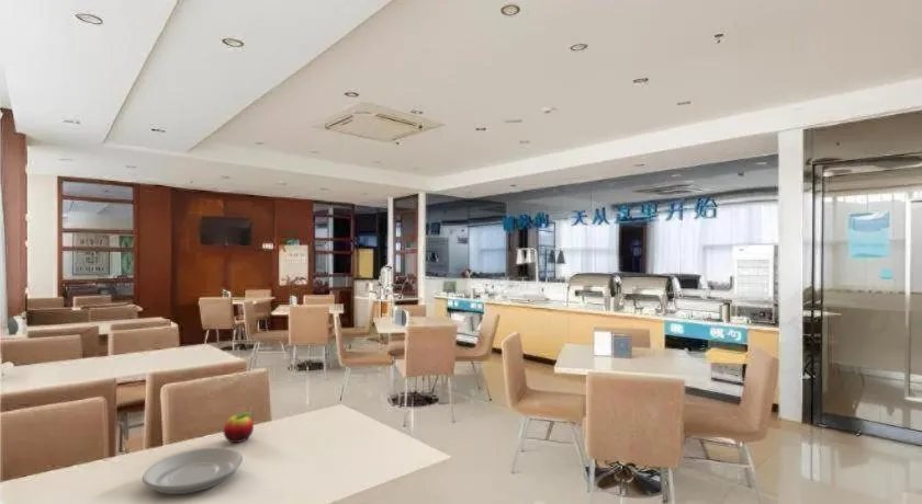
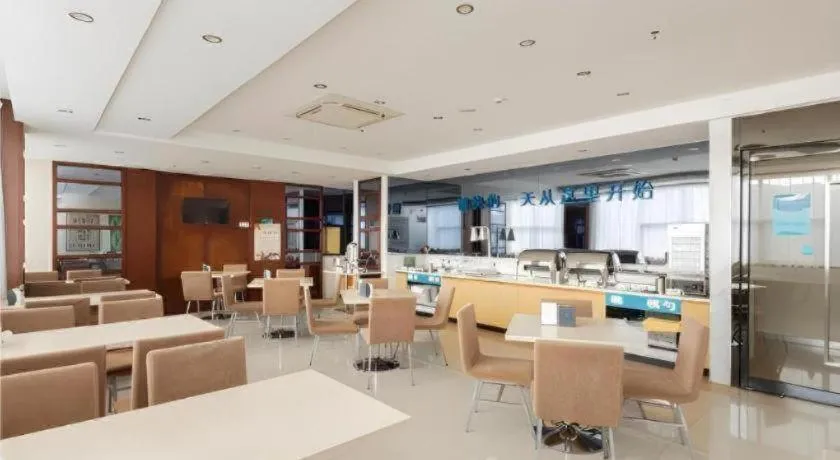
- fruit [222,411,255,444]
- plate [142,447,244,495]
